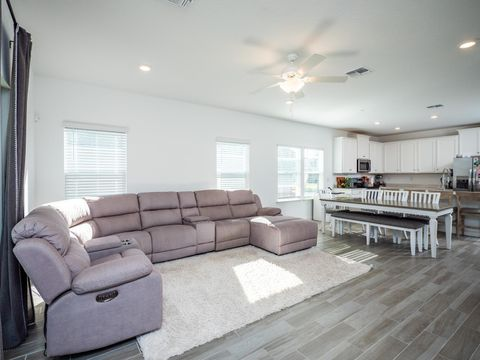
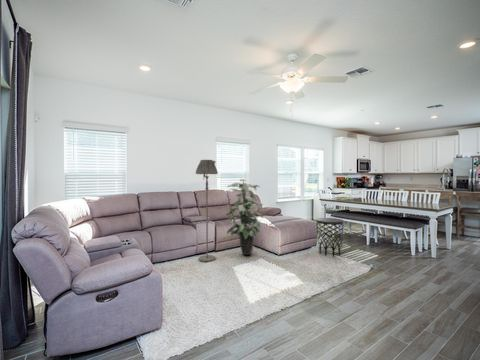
+ side table [315,217,344,258]
+ indoor plant [225,178,264,256]
+ floor lamp [195,159,219,263]
